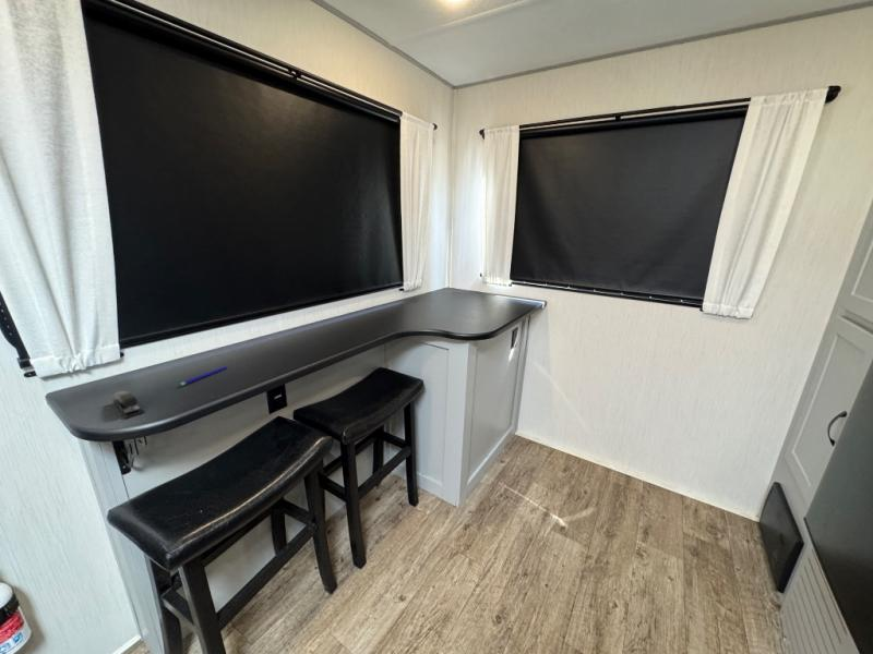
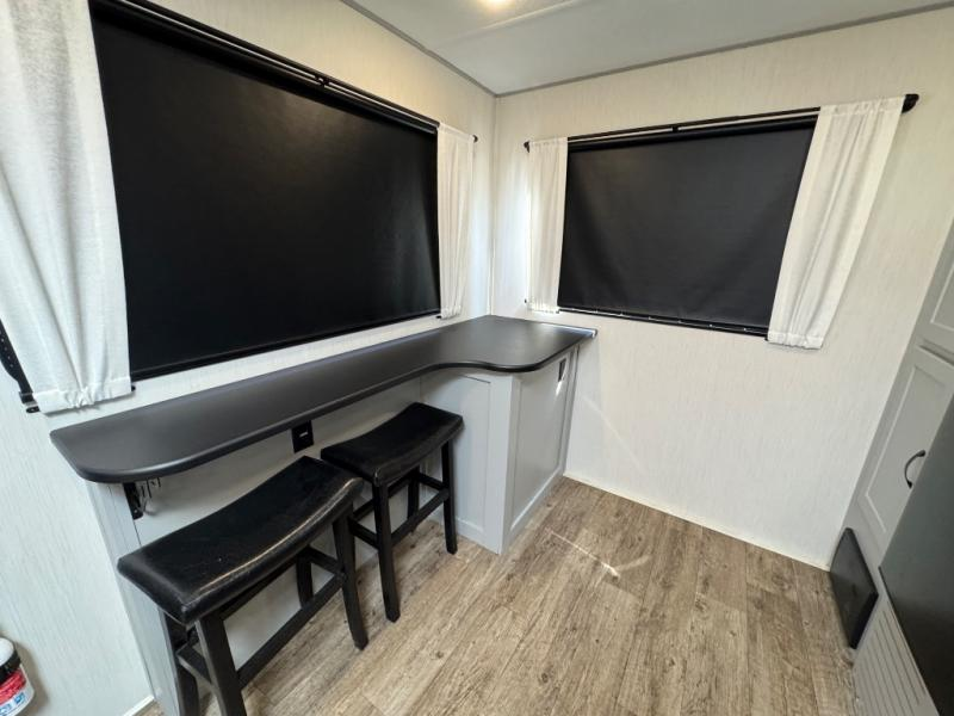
- stapler [111,390,146,420]
- pen [178,365,228,387]
